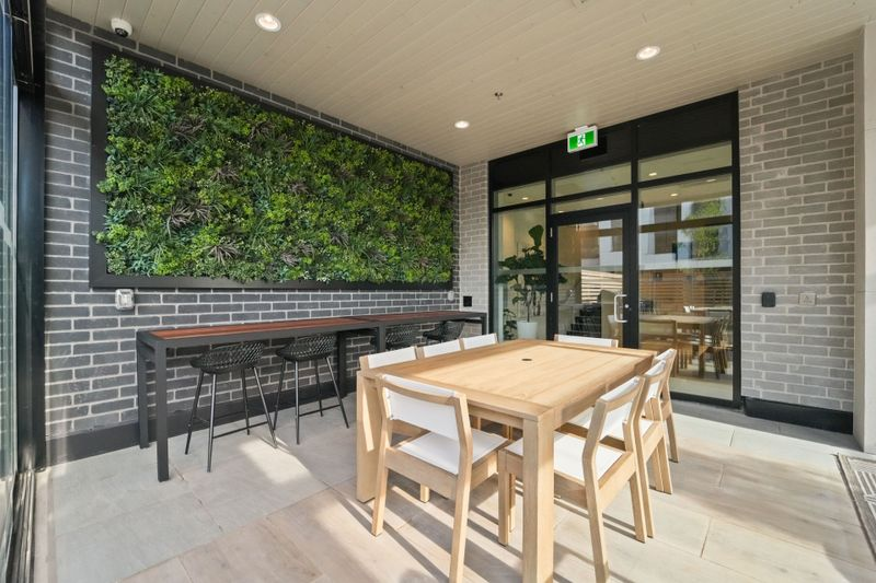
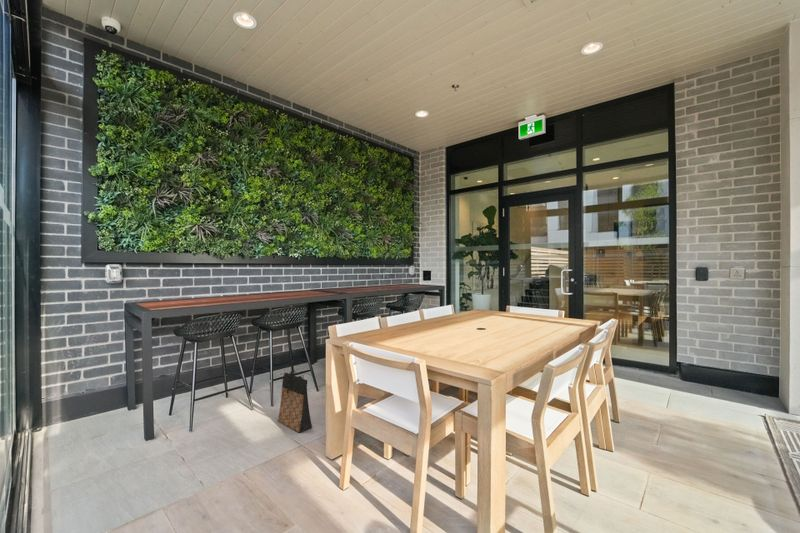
+ bag [277,369,313,434]
